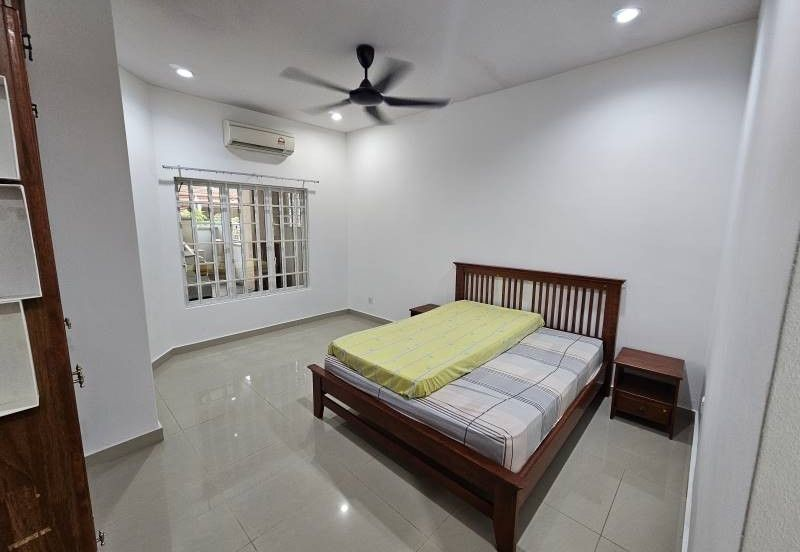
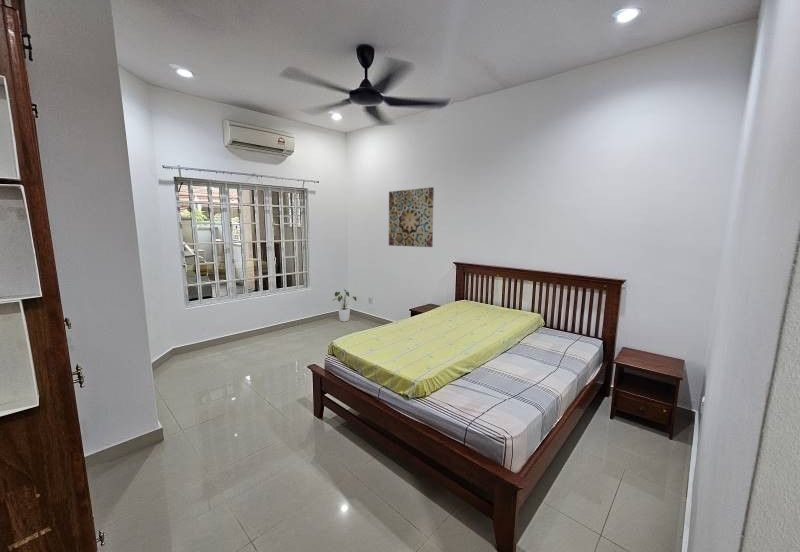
+ house plant [333,288,358,323]
+ wall art [388,186,435,248]
